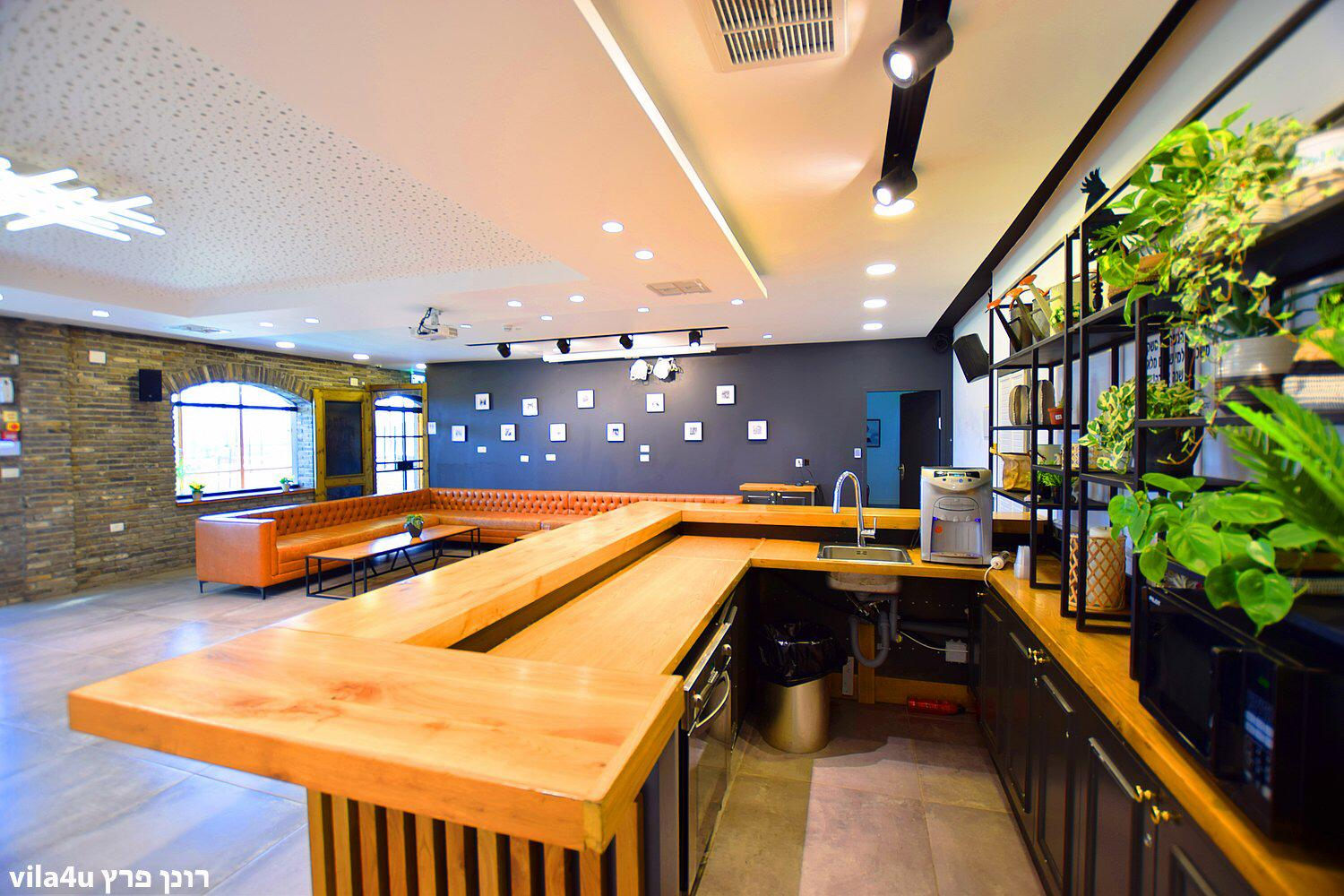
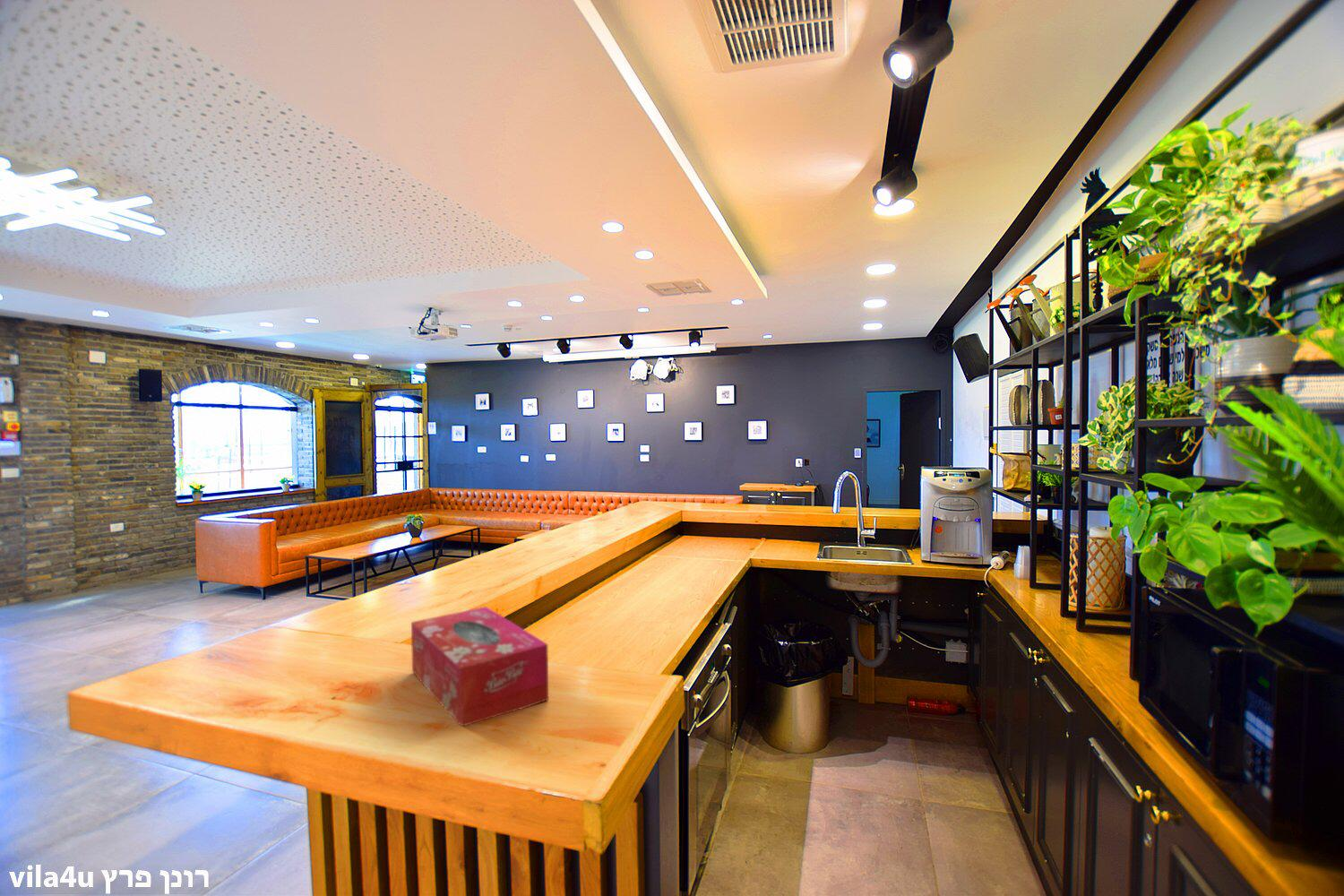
+ tissue box [410,606,549,728]
